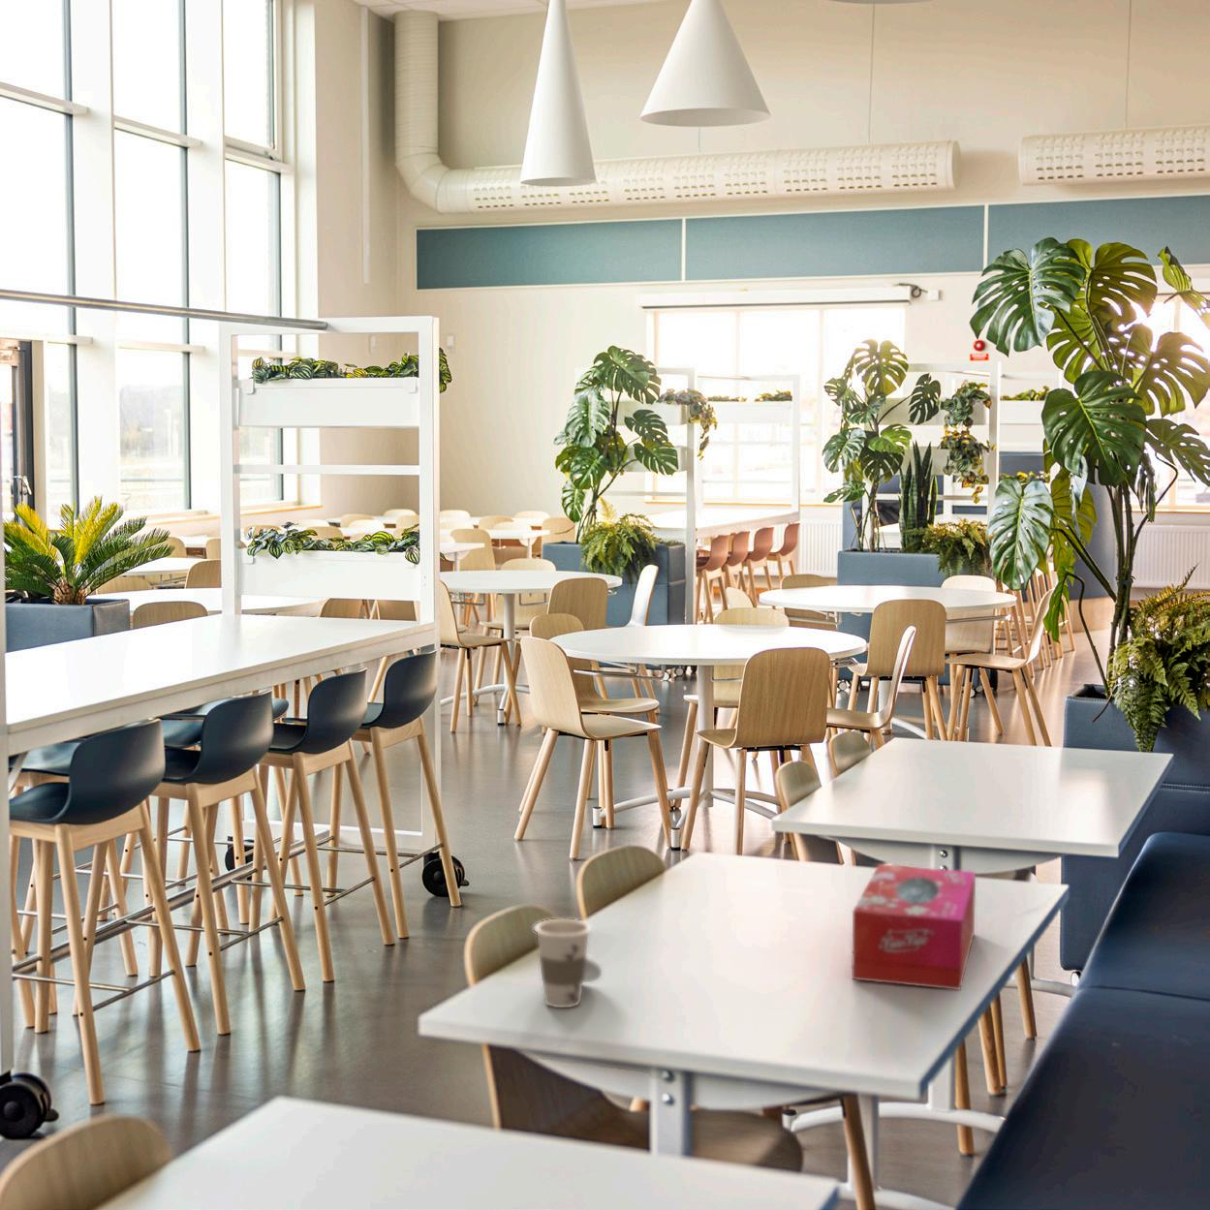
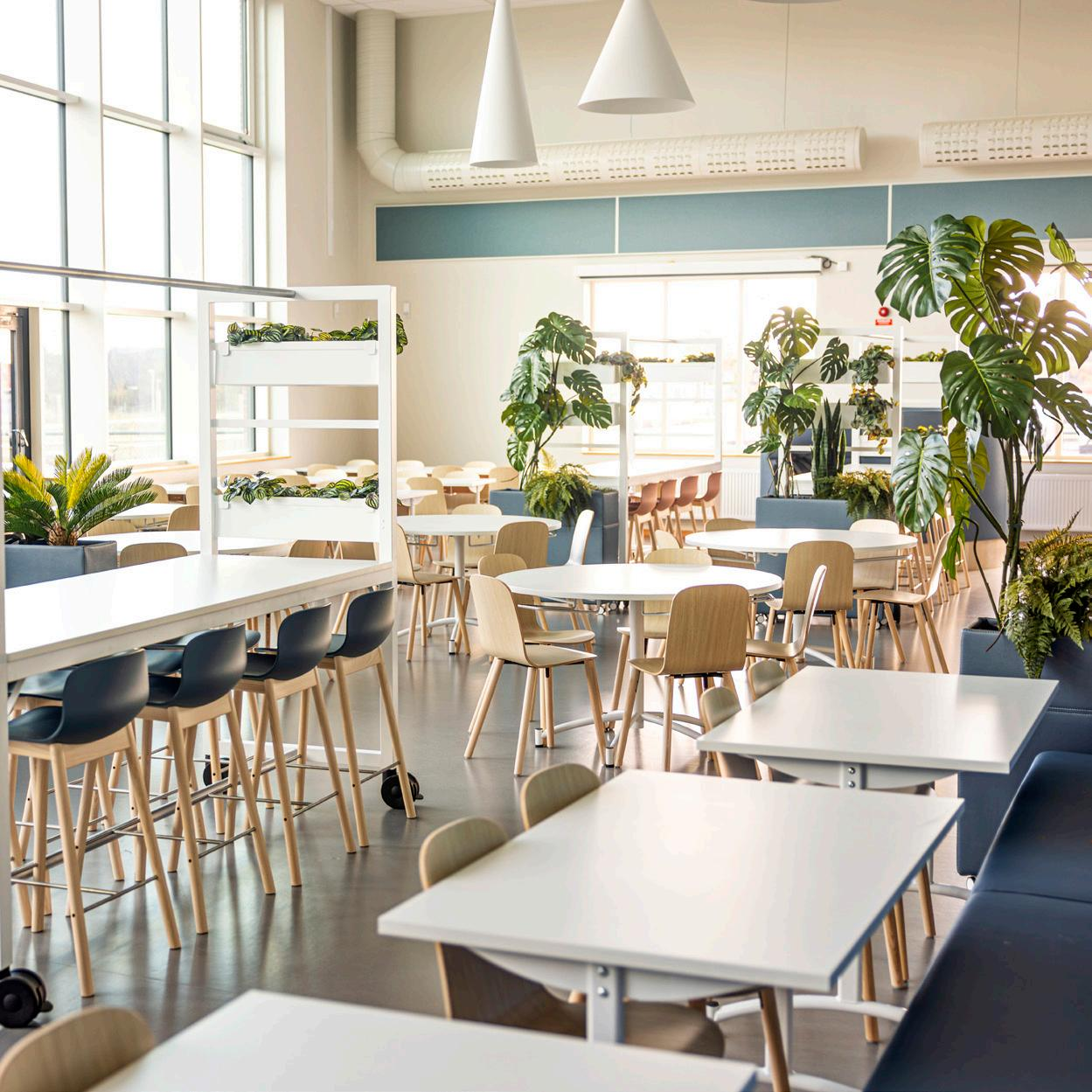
- tissue box [851,863,976,991]
- cup [533,919,603,1008]
